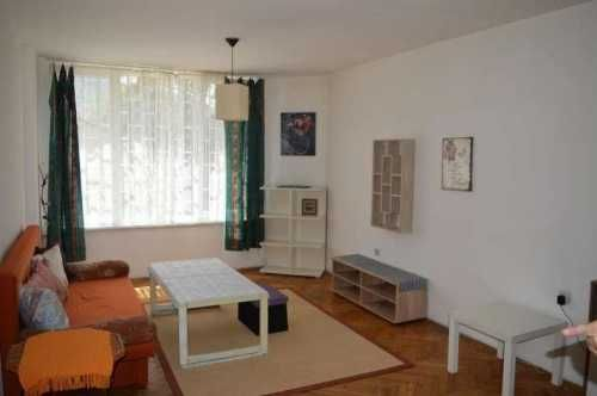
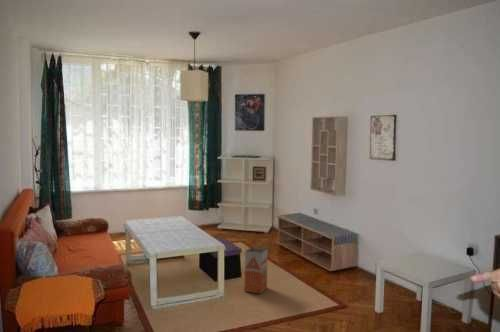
+ waste bin [243,246,269,295]
